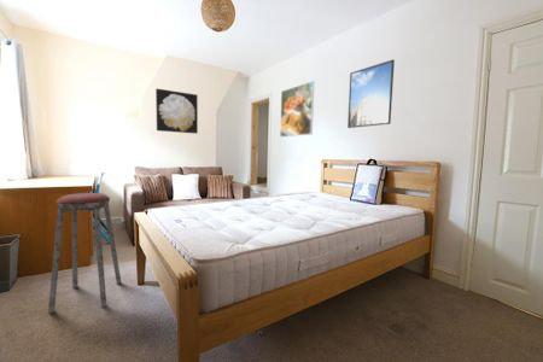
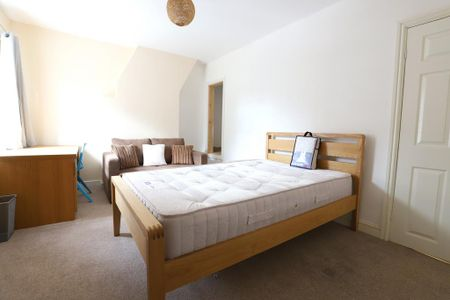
- music stool [47,192,122,315]
- wall art [154,88,199,135]
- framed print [279,80,315,139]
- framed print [346,58,396,129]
